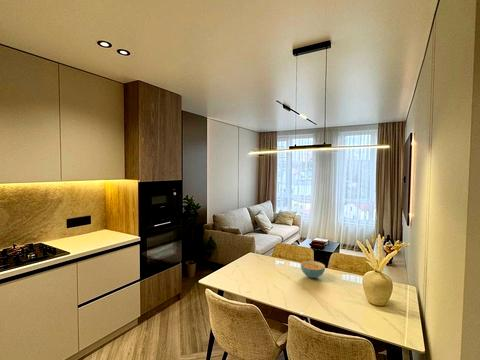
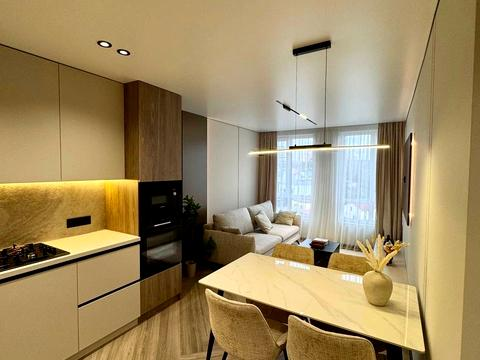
- cereal bowl [300,260,326,279]
